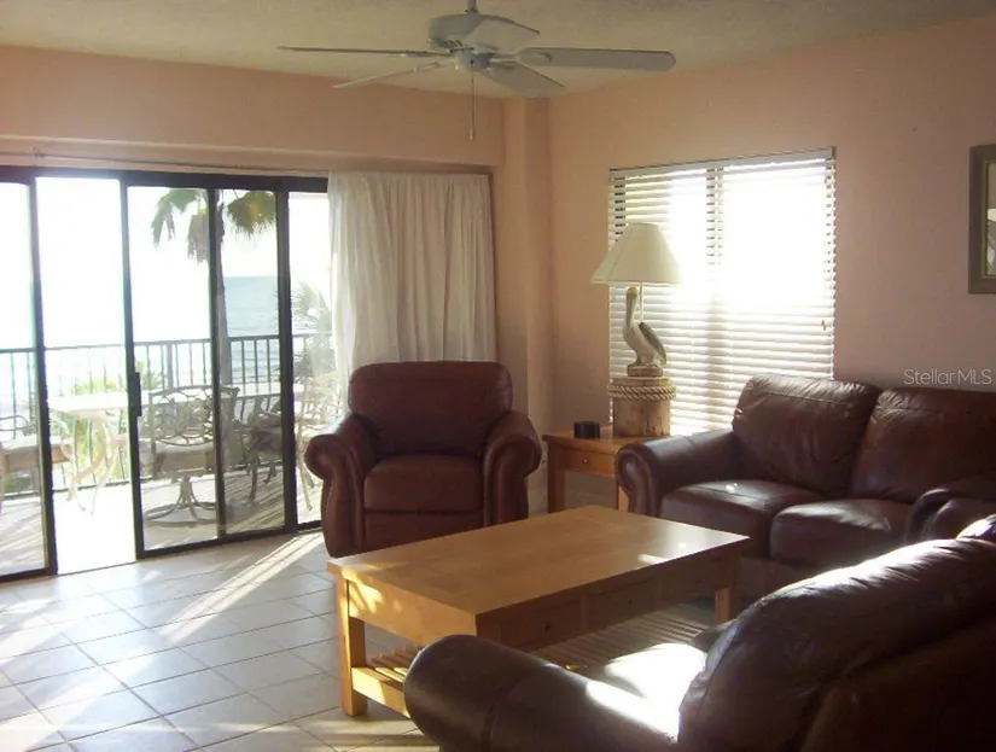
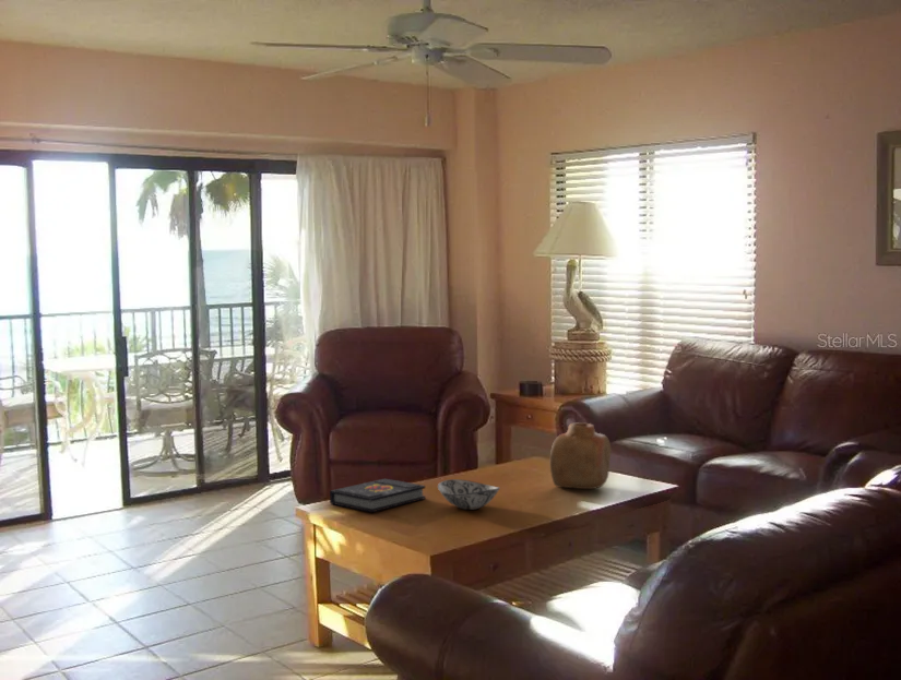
+ vase [549,421,613,490]
+ book [329,478,427,513]
+ decorative bowl [437,478,501,511]
